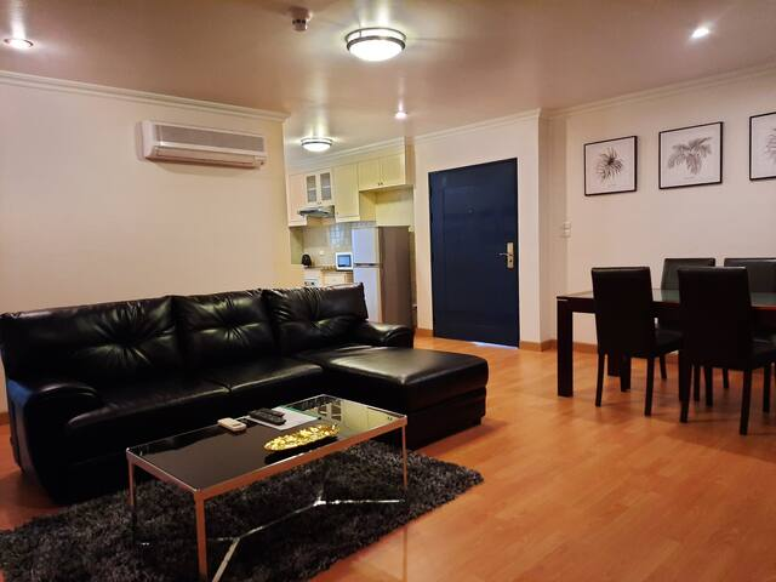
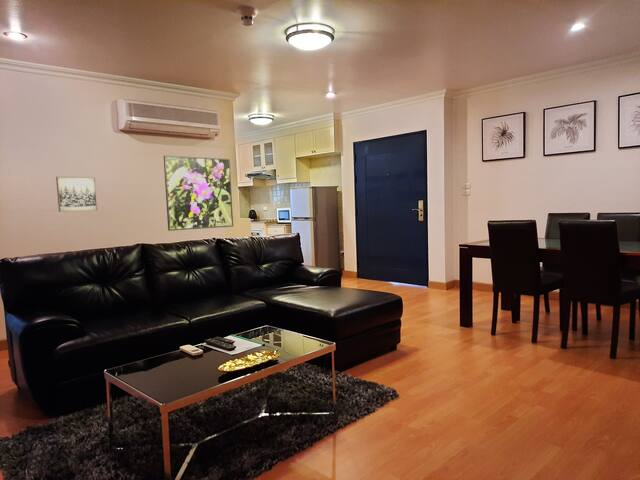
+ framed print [163,155,234,232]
+ wall art [55,176,98,213]
